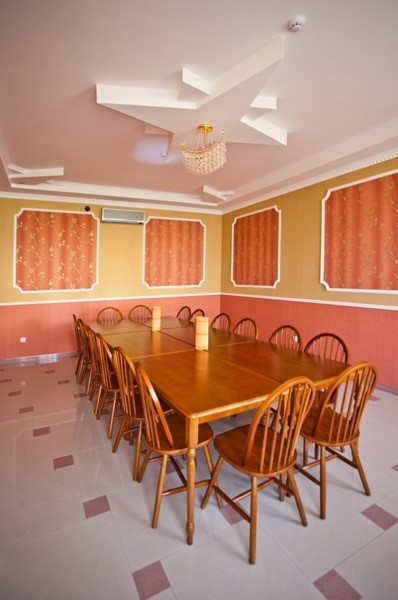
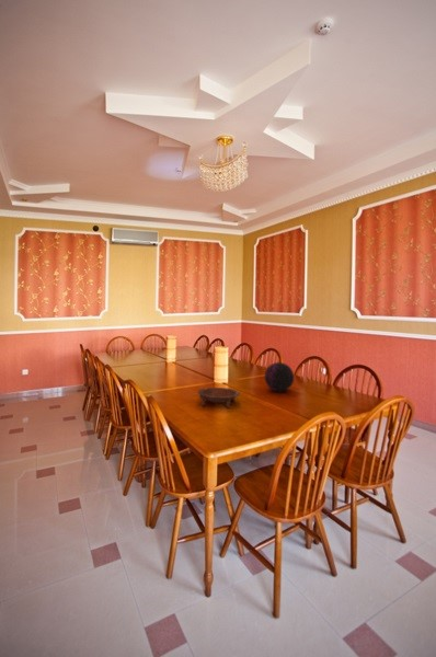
+ decorative orb [264,361,295,393]
+ bowl [196,387,241,410]
